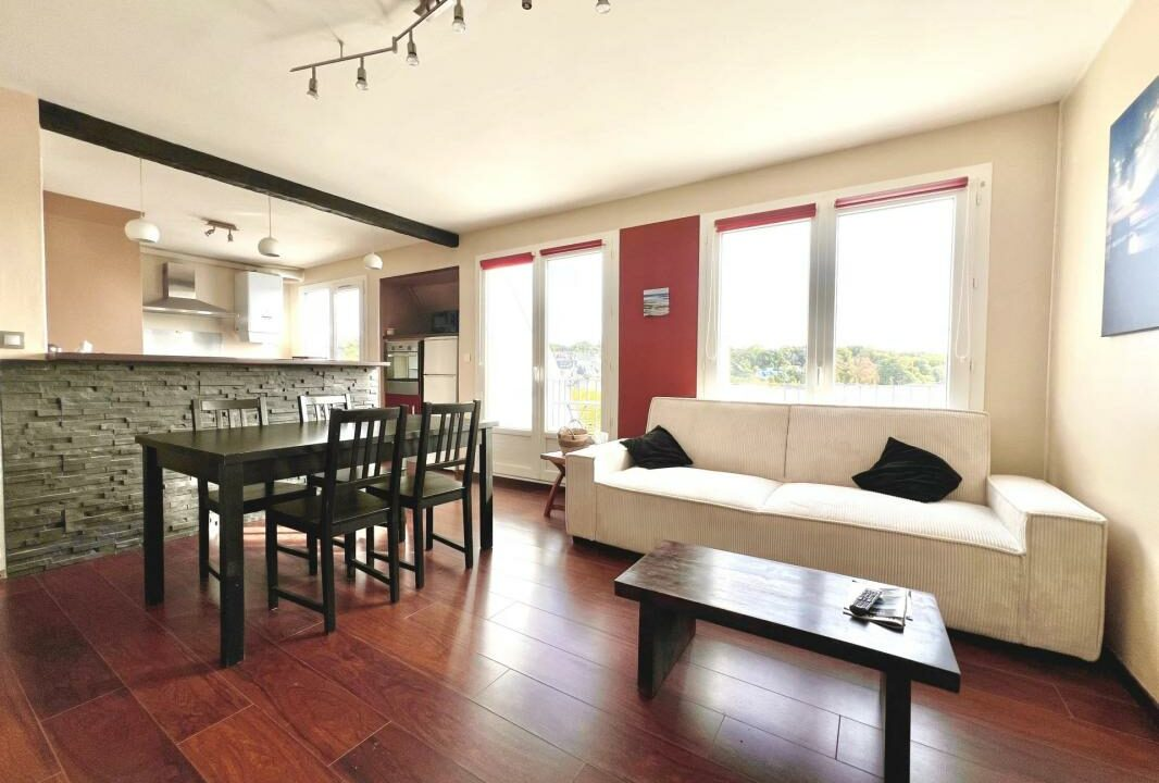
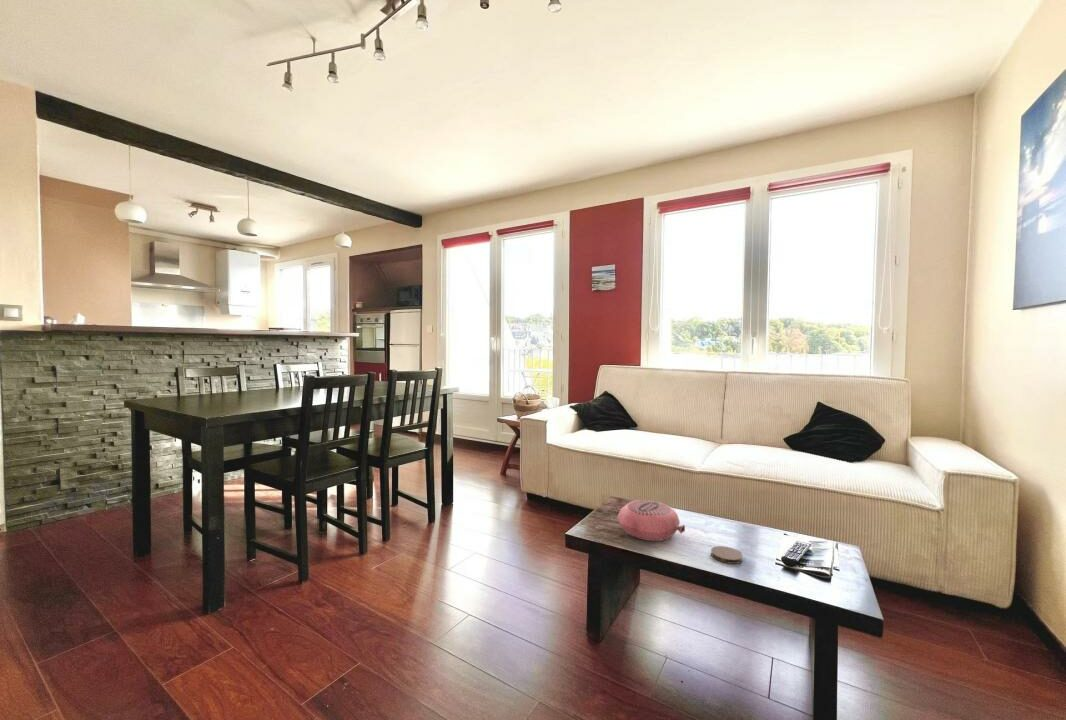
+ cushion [616,499,686,543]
+ coaster [710,545,744,565]
